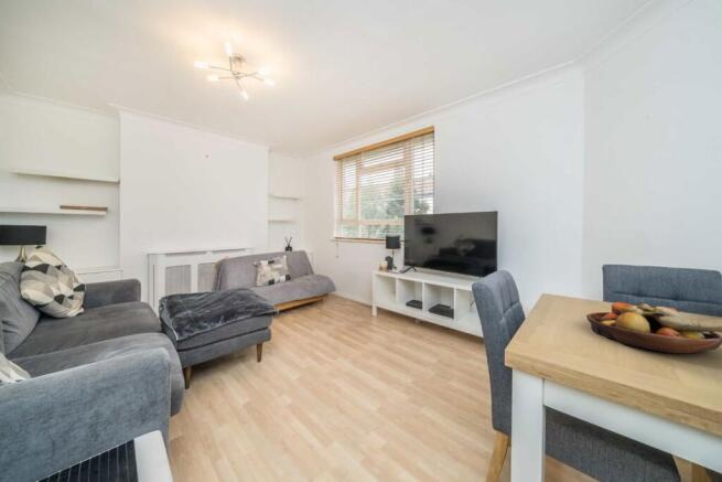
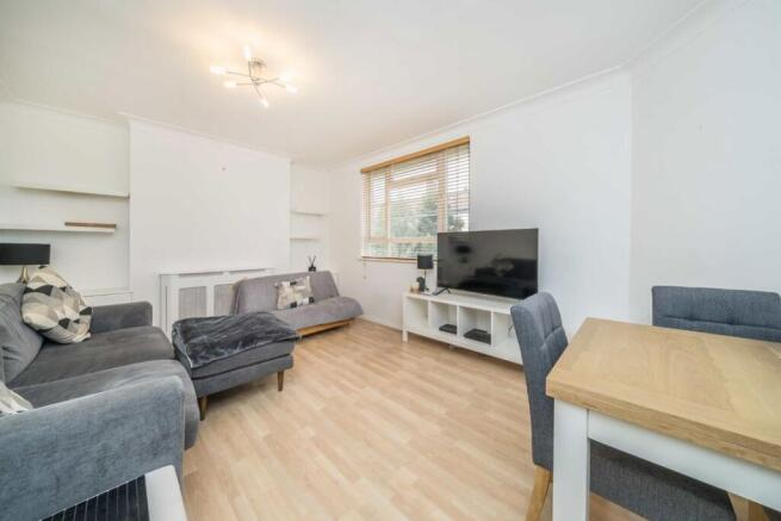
- fruit bowl [585,301,722,354]
